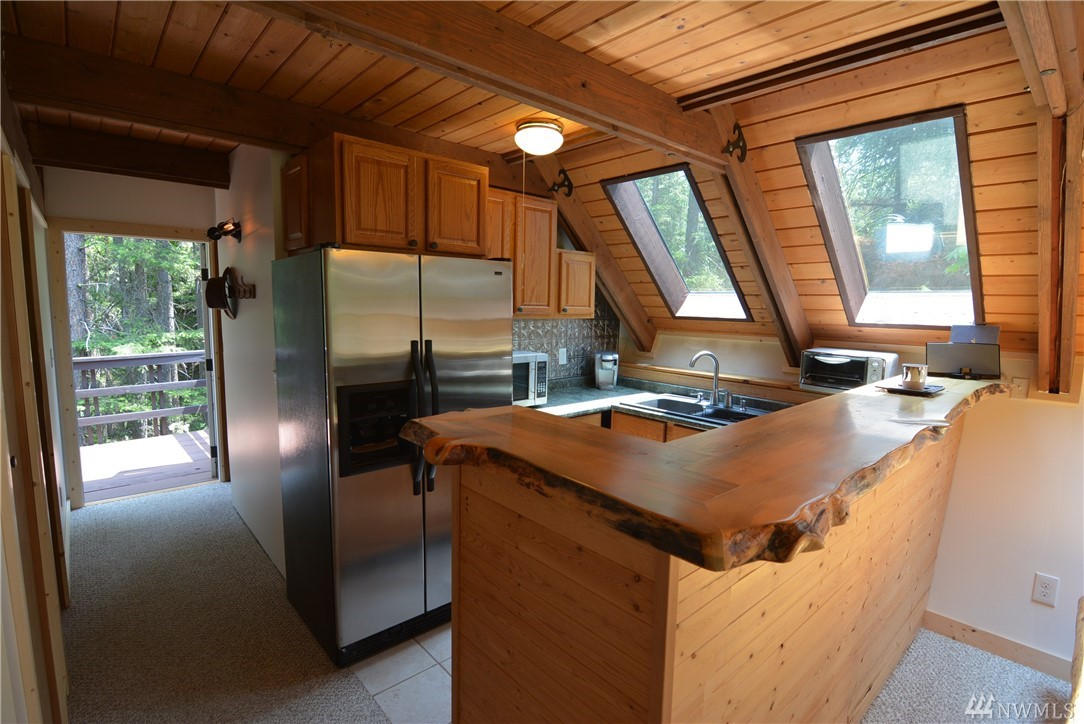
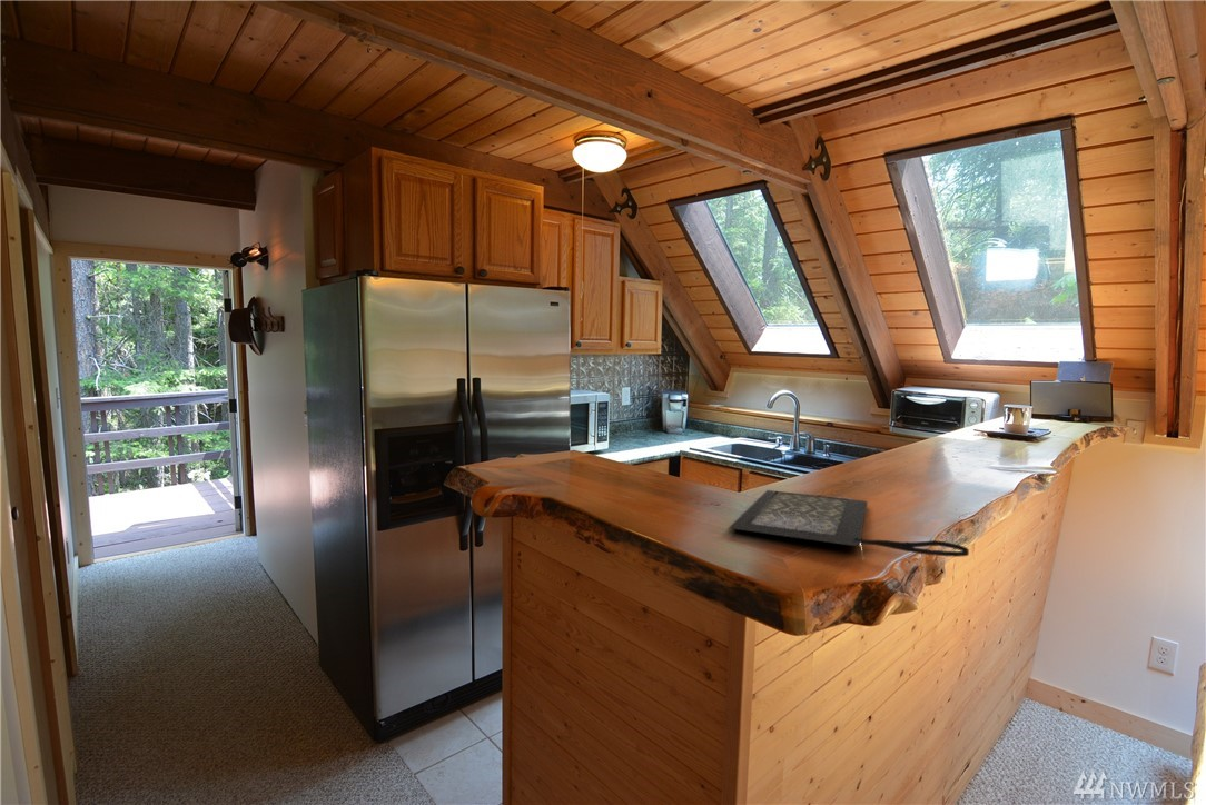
+ clutch bag [728,489,970,561]
